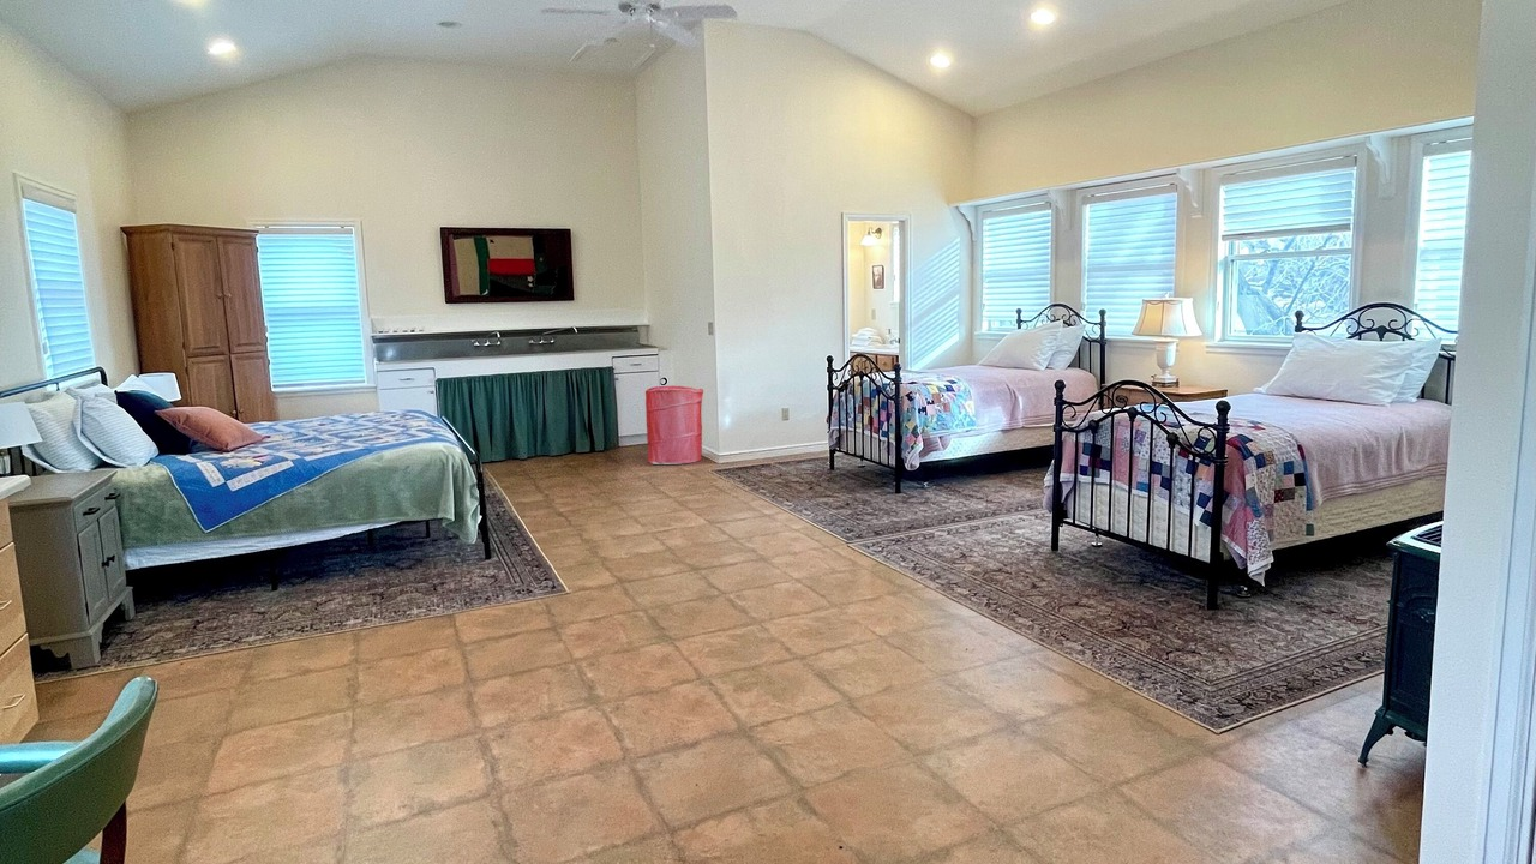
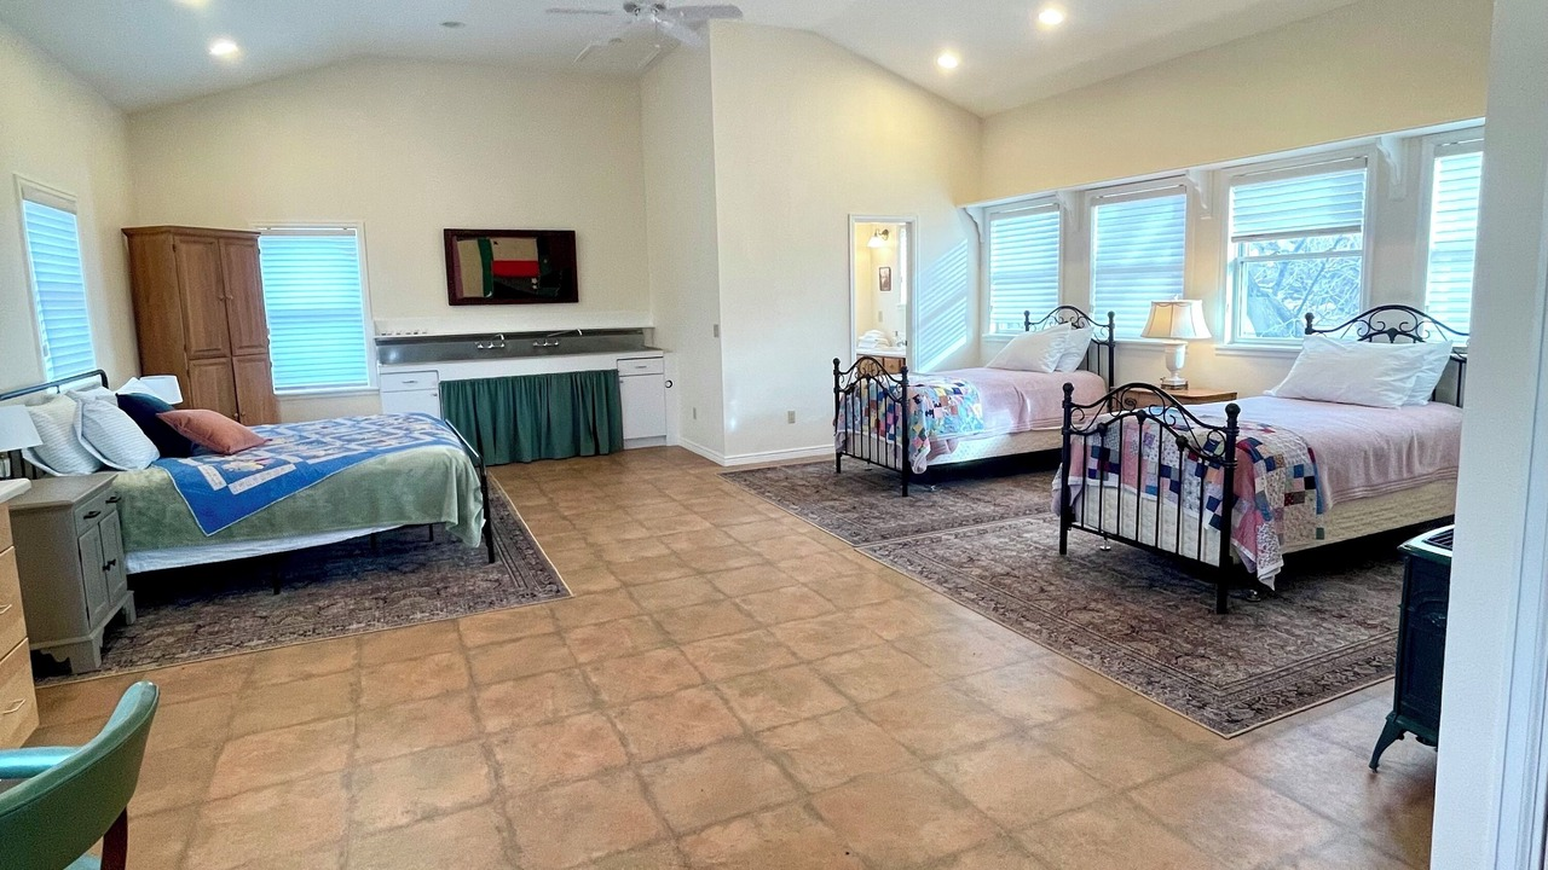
- laundry hamper [644,385,704,466]
